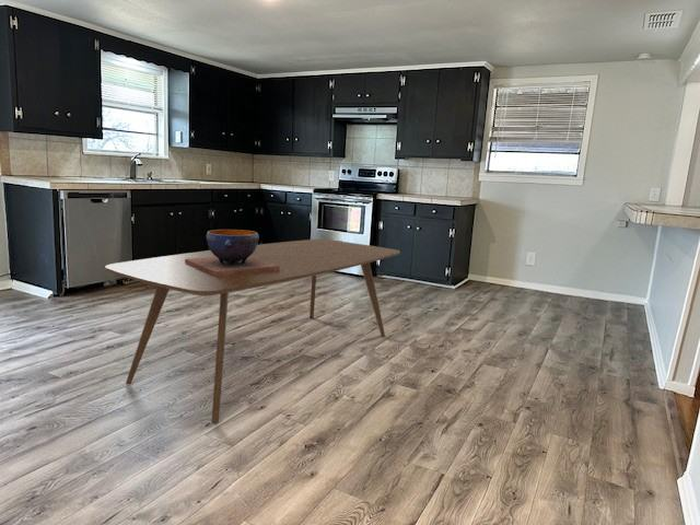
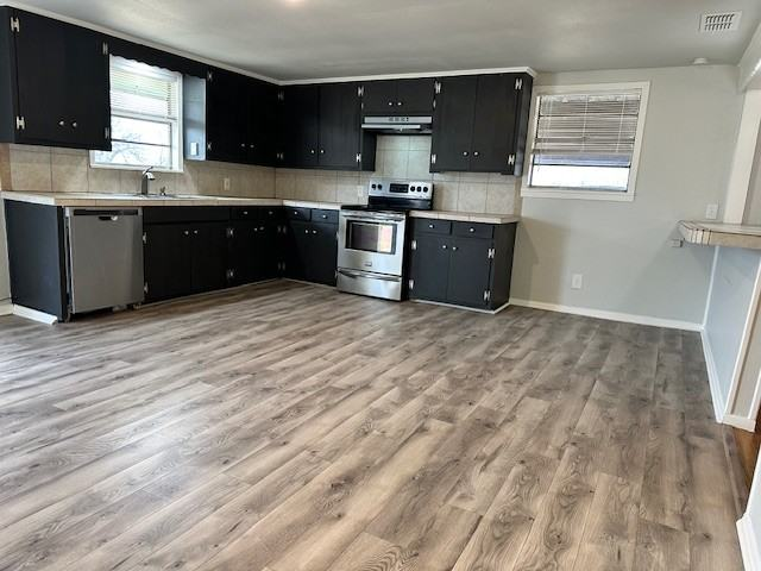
- dining table [104,238,401,424]
- decorative bowl [185,229,280,276]
